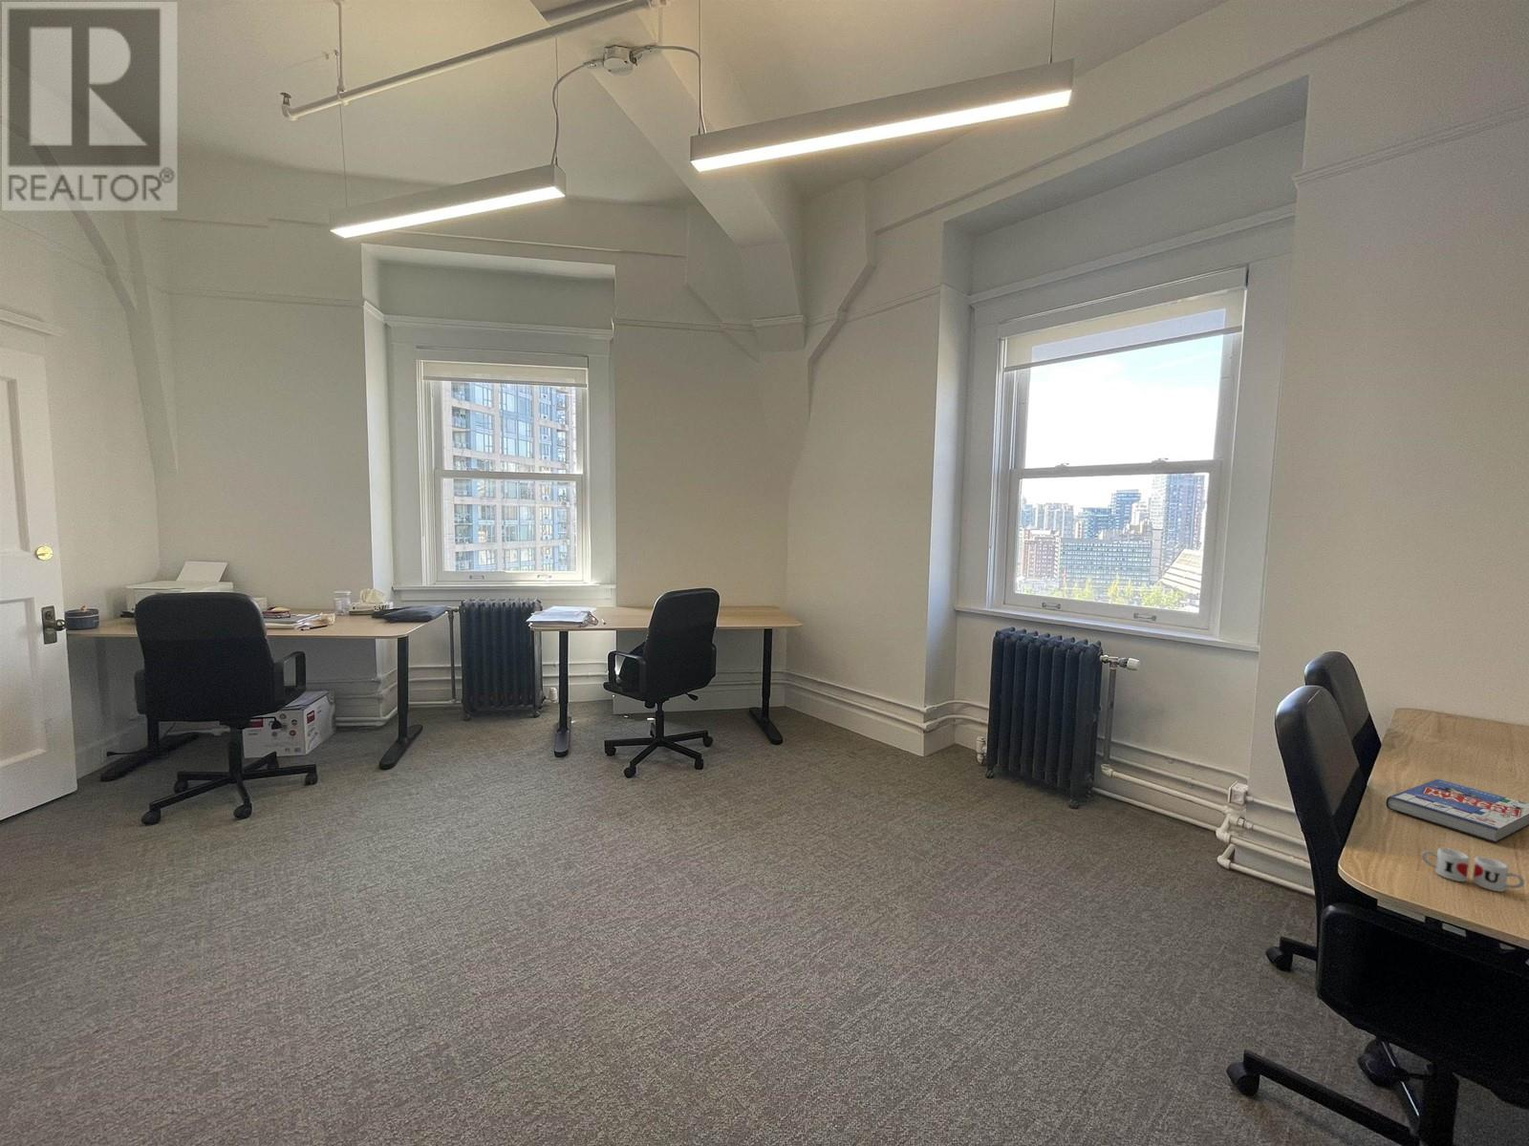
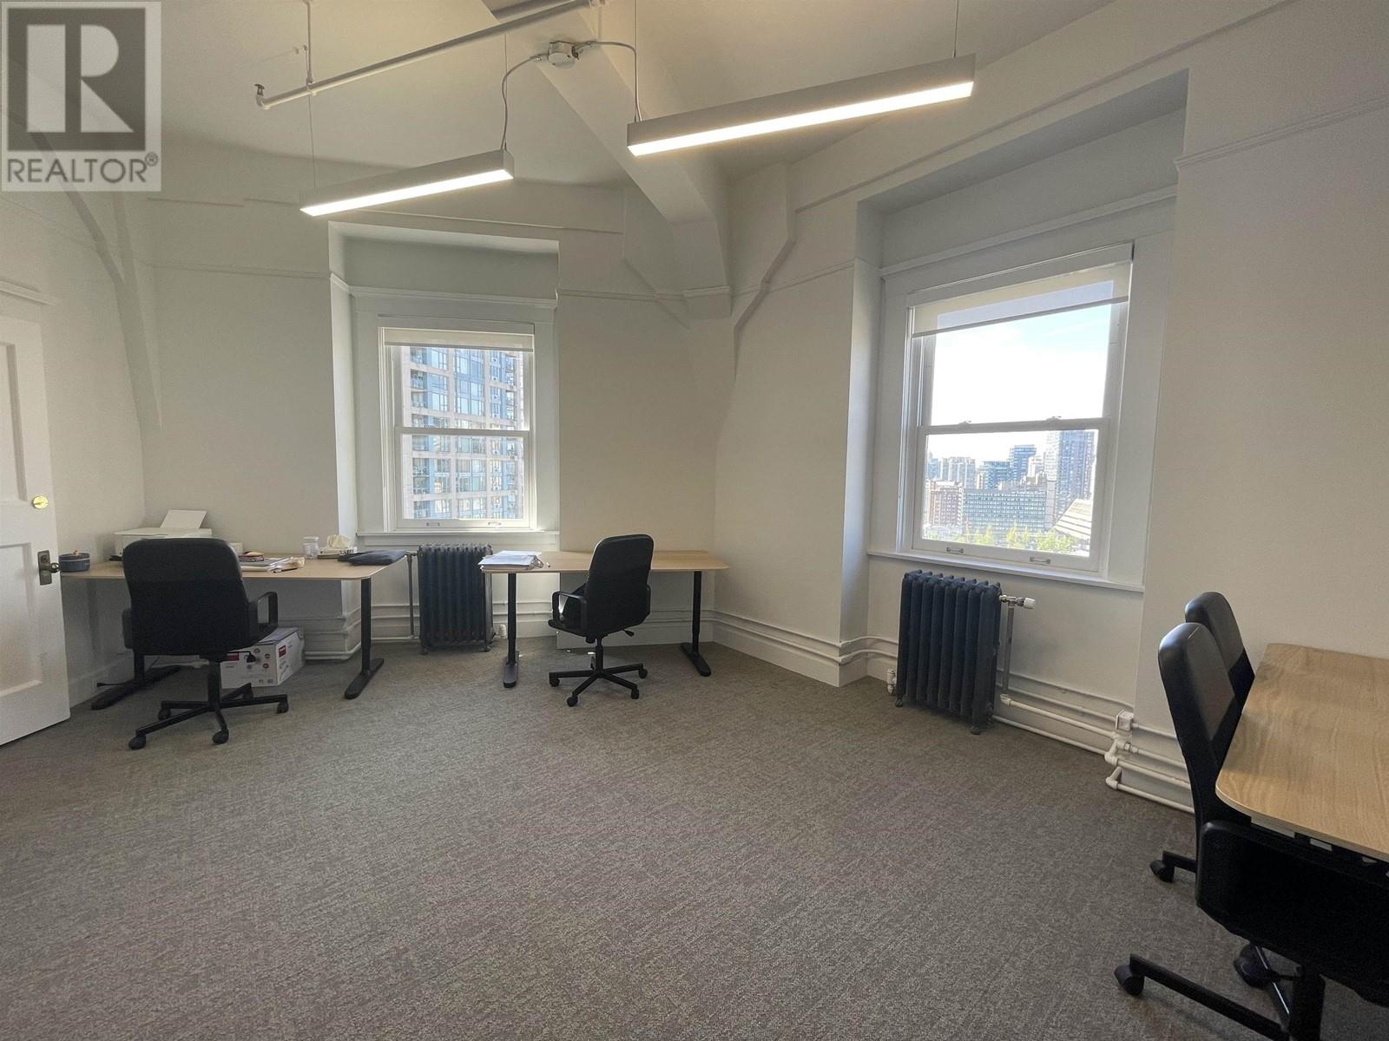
- book [1385,779,1529,844]
- mug [1421,847,1525,893]
